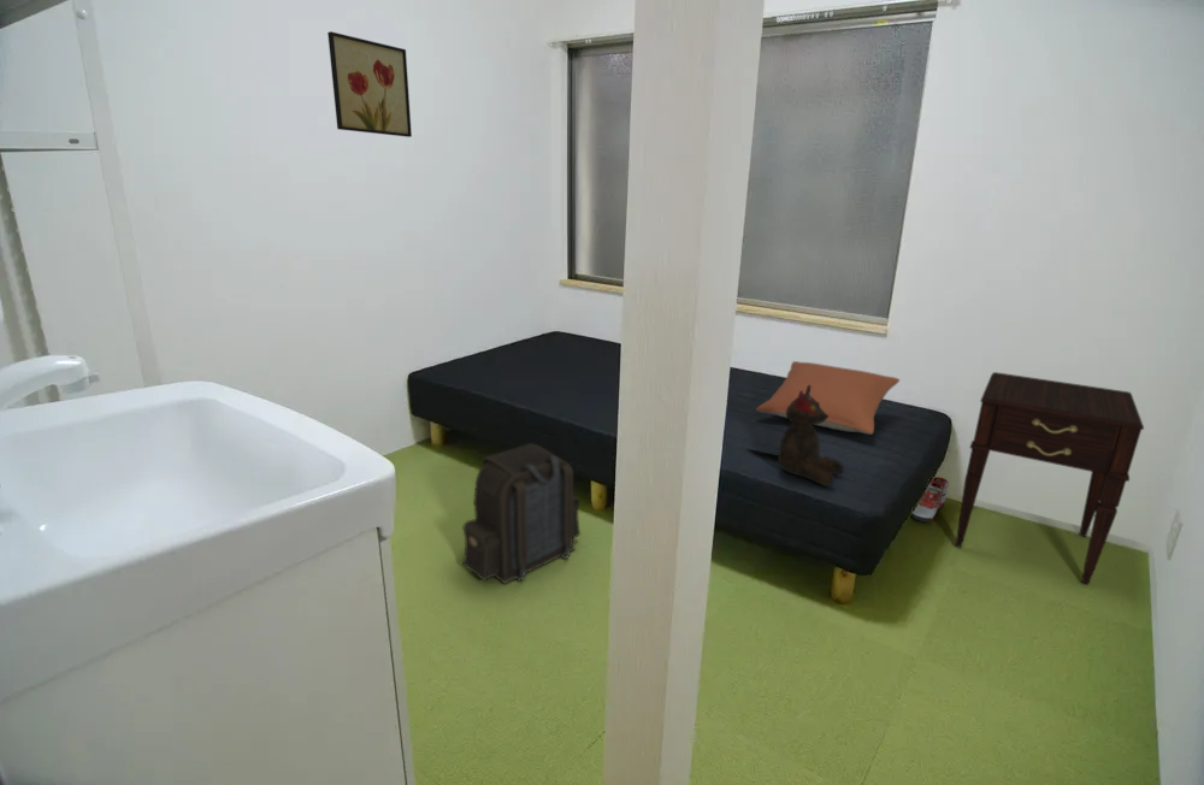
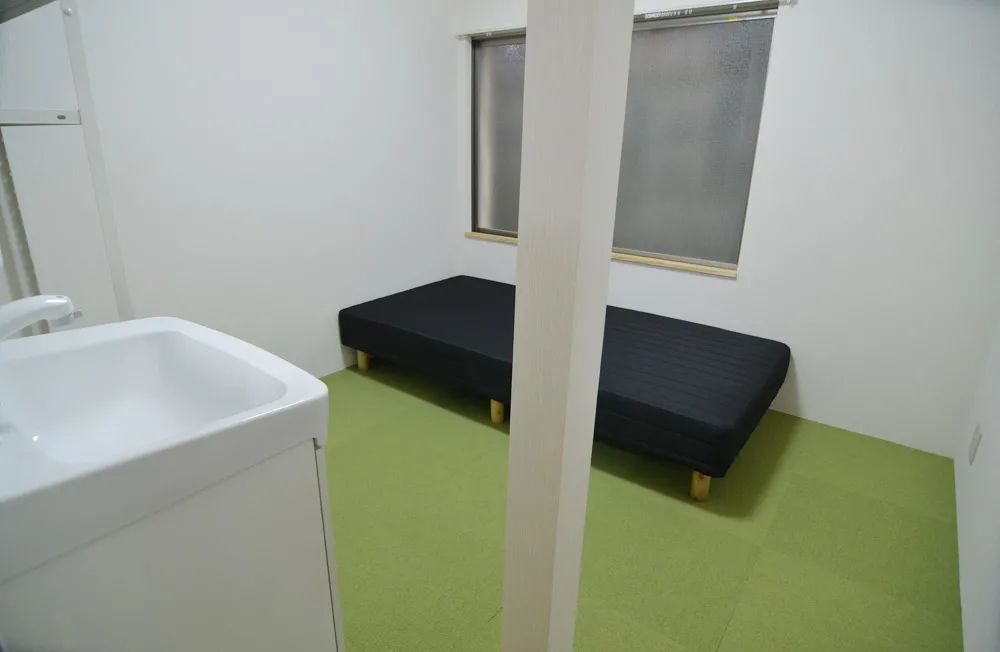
- teddy bear [777,385,845,488]
- nightstand [955,371,1145,585]
- wall art [326,30,413,138]
- pillow [755,360,901,436]
- sneaker [910,476,950,523]
- backpack [461,442,582,585]
